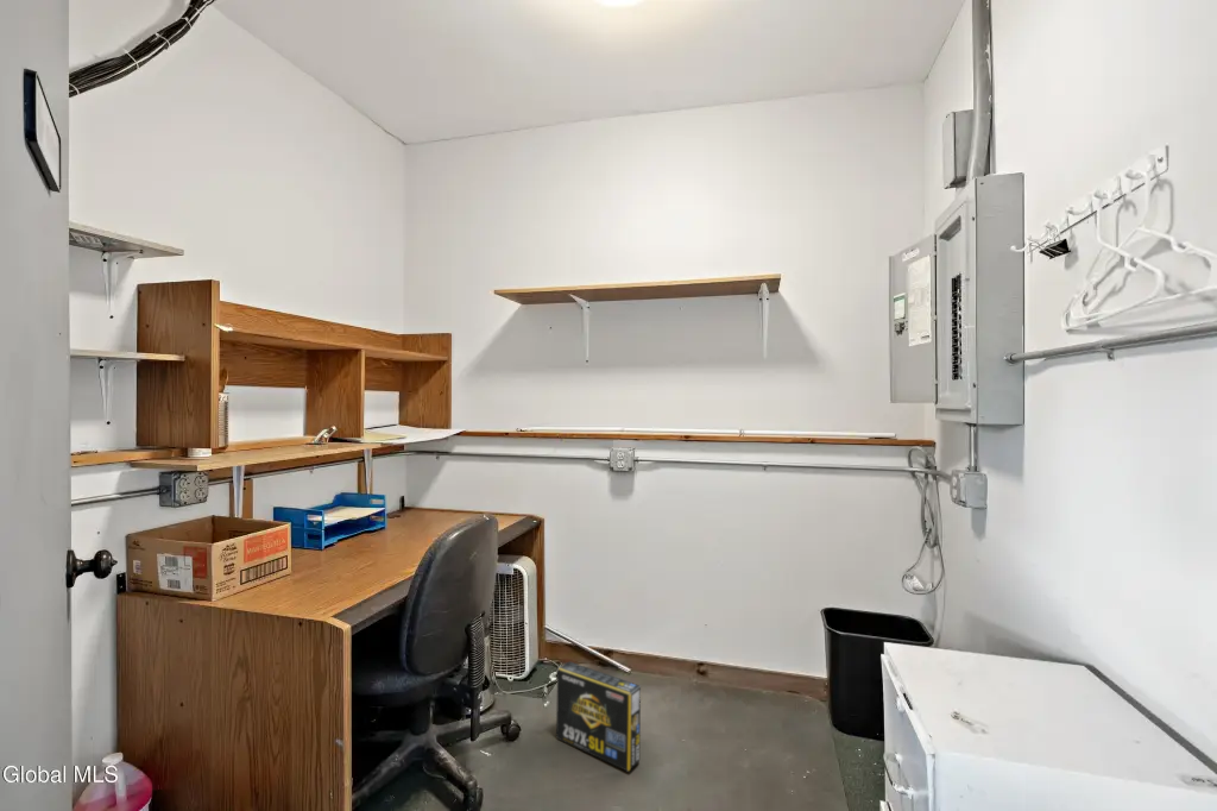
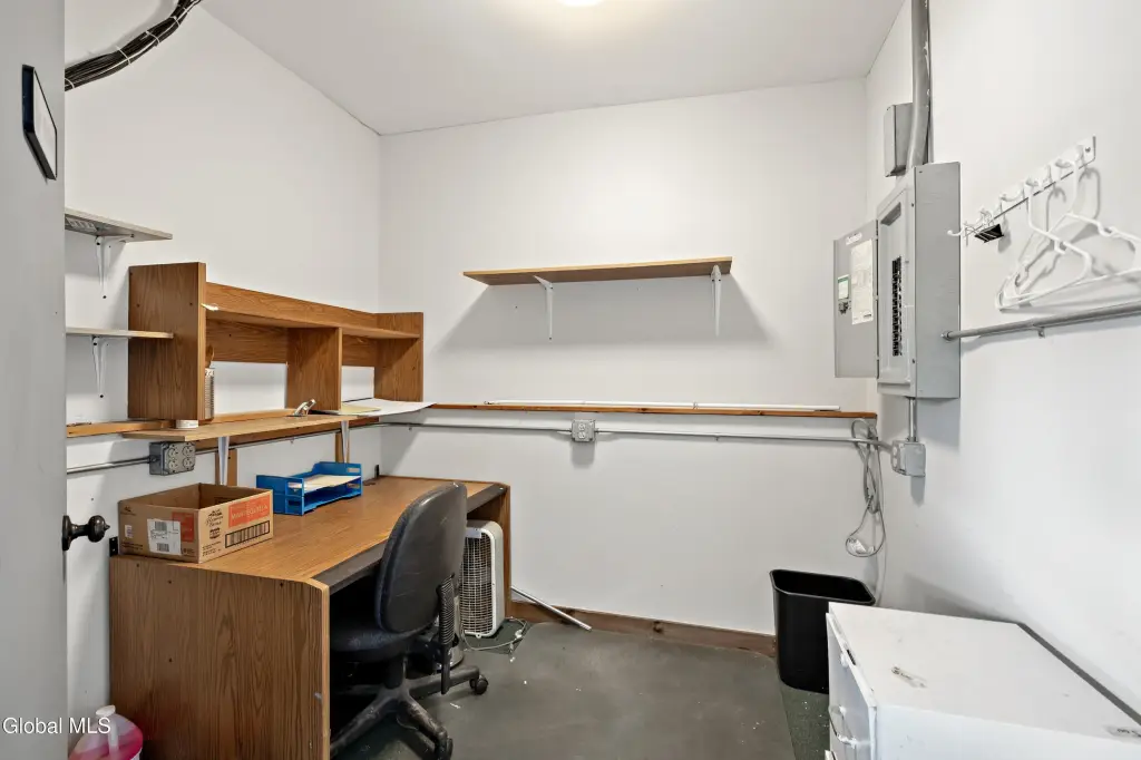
- box [555,661,642,773]
